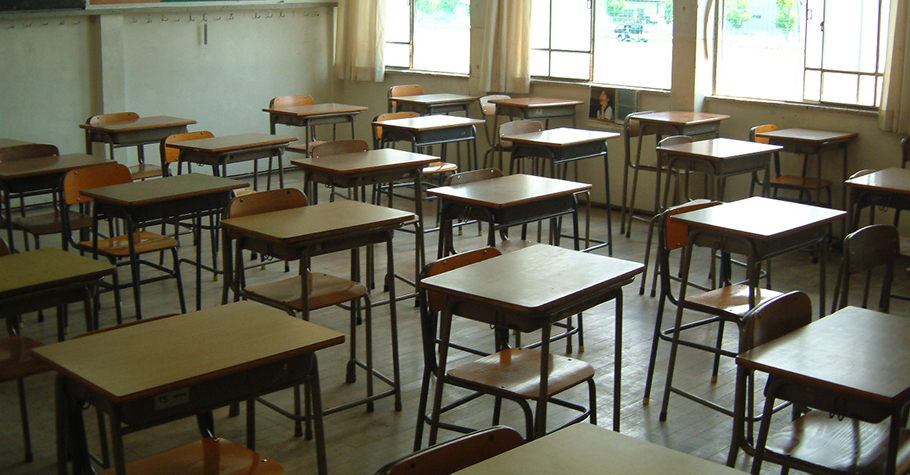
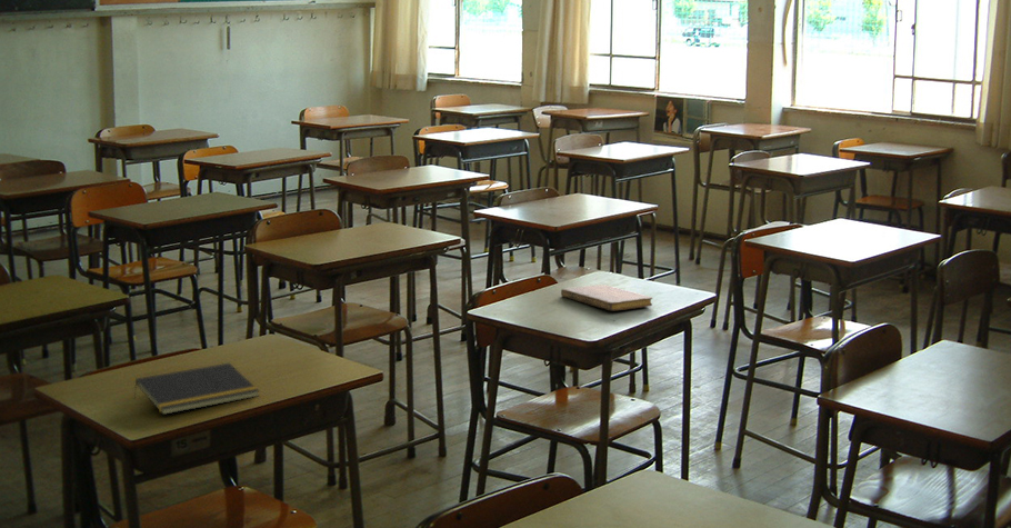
+ notebook [560,283,653,312]
+ notepad [132,362,260,416]
